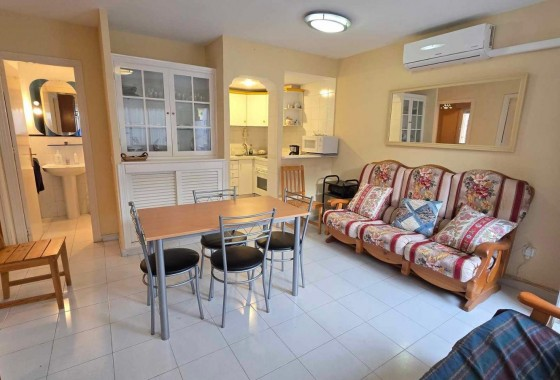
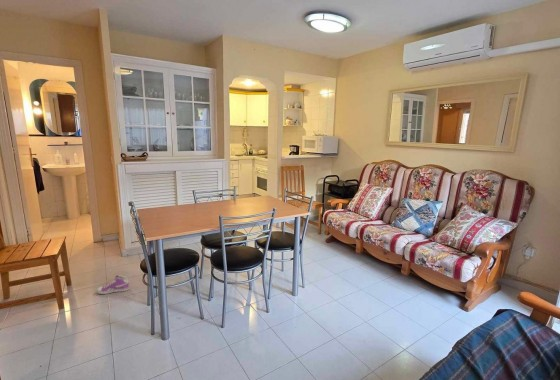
+ sneaker [96,274,130,295]
